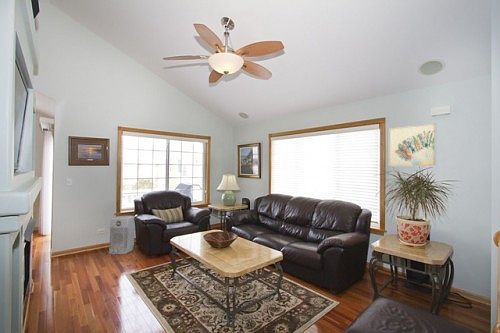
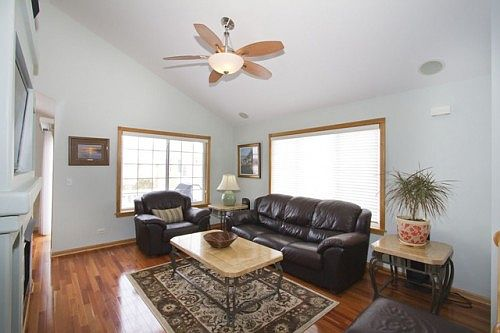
- wall art [388,122,437,167]
- air purifier [108,215,135,255]
